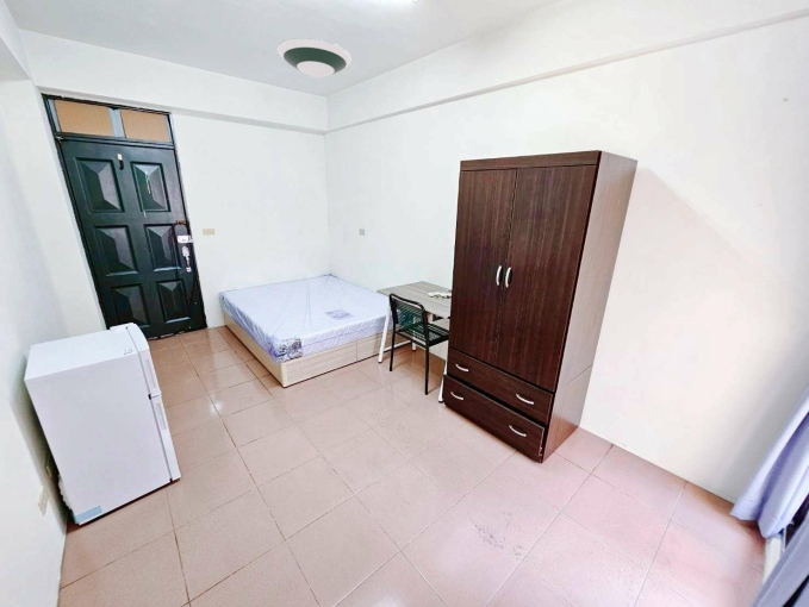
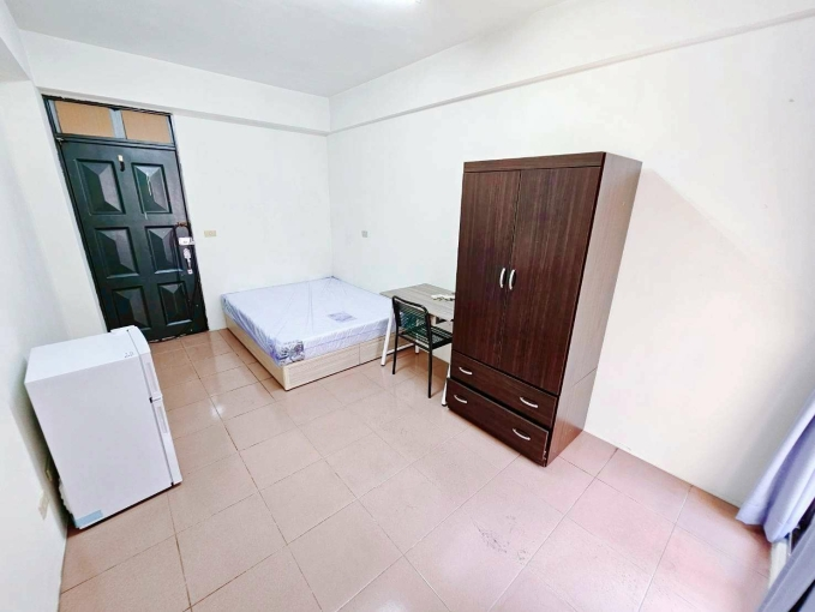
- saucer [276,37,353,79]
